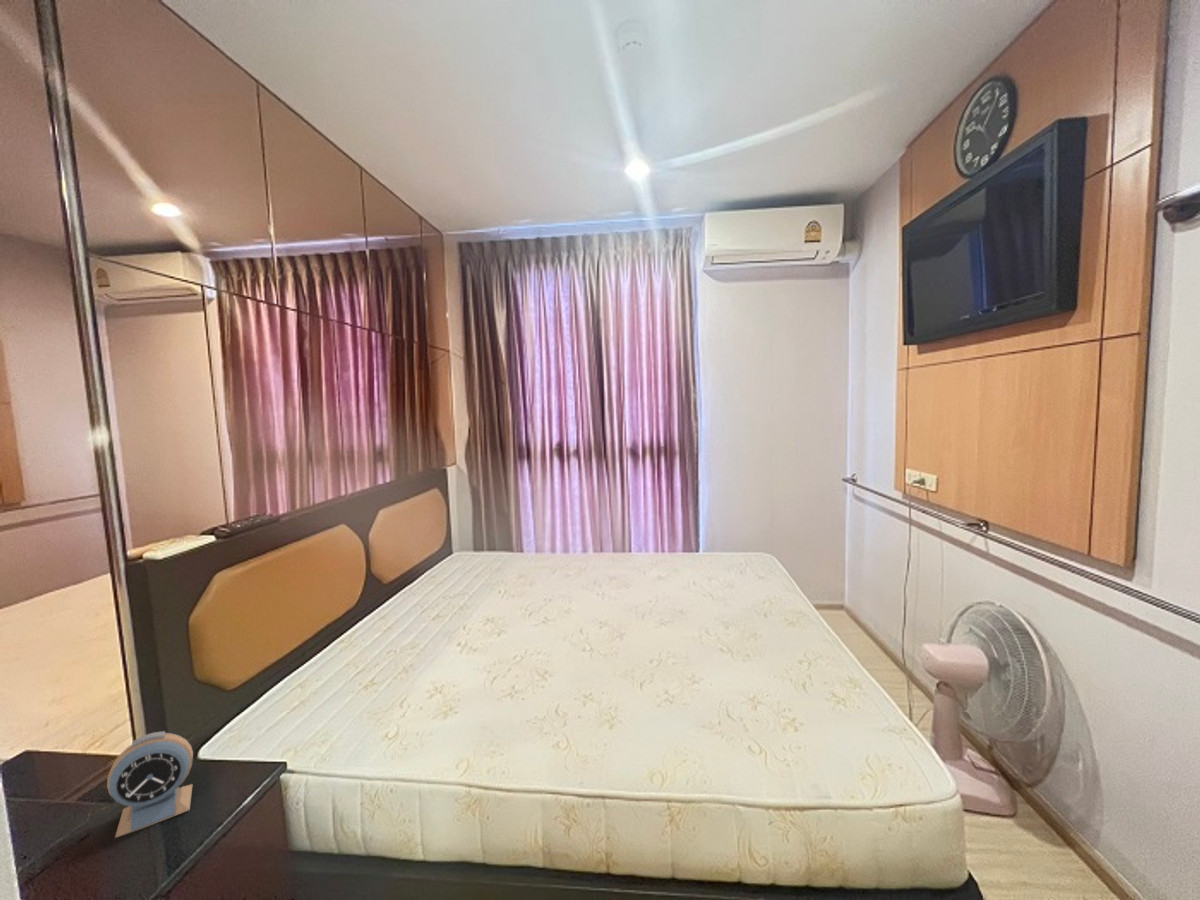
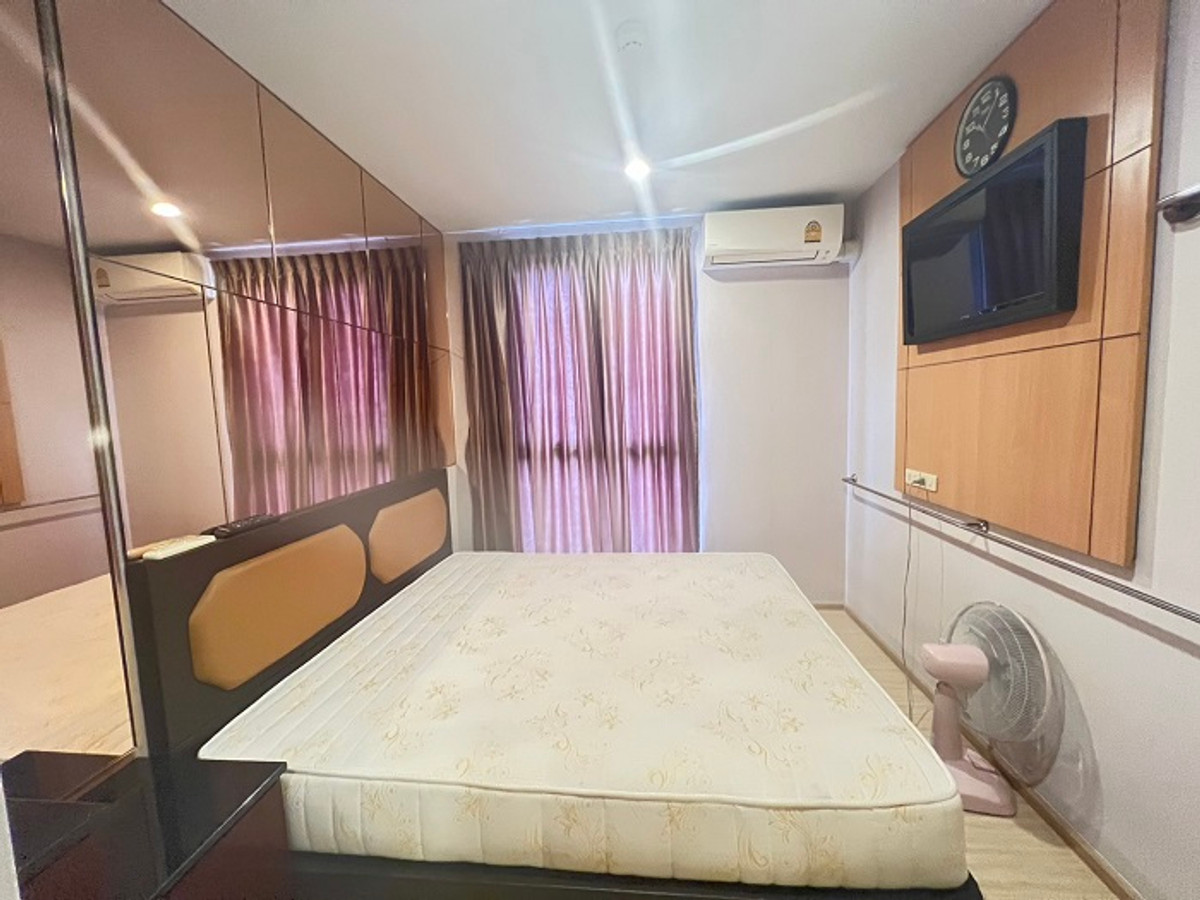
- alarm clock [106,730,194,839]
